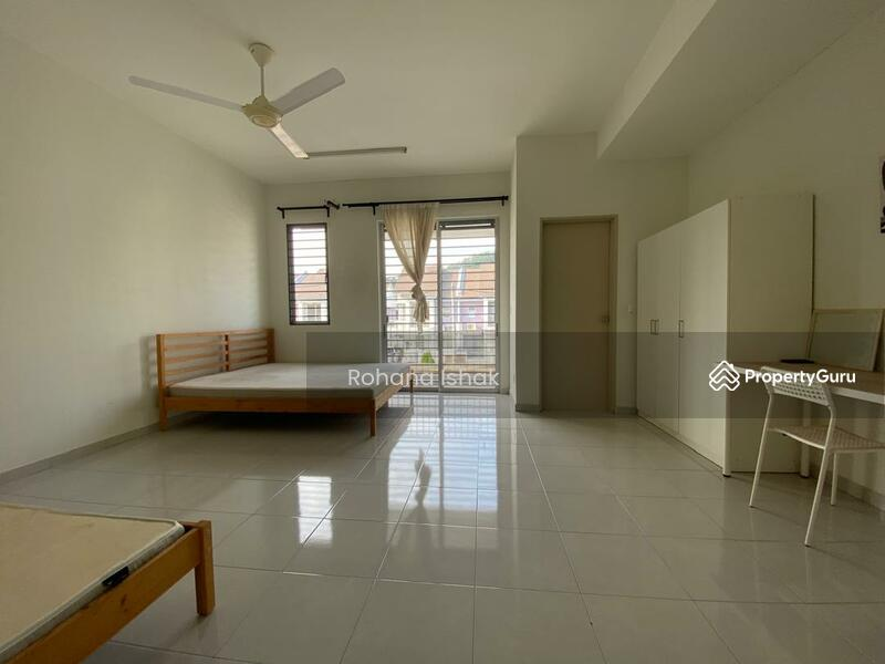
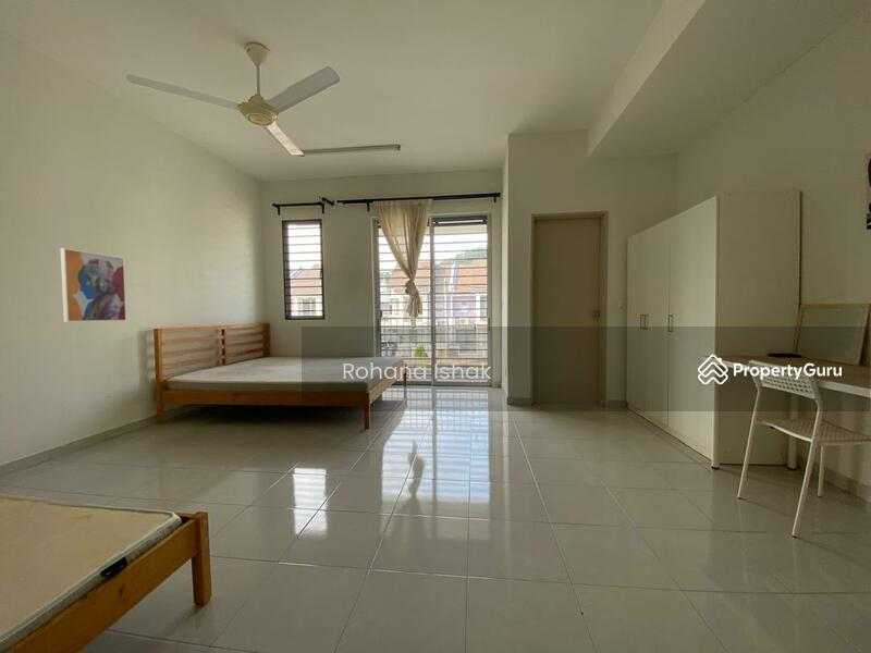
+ wall art [59,247,128,323]
